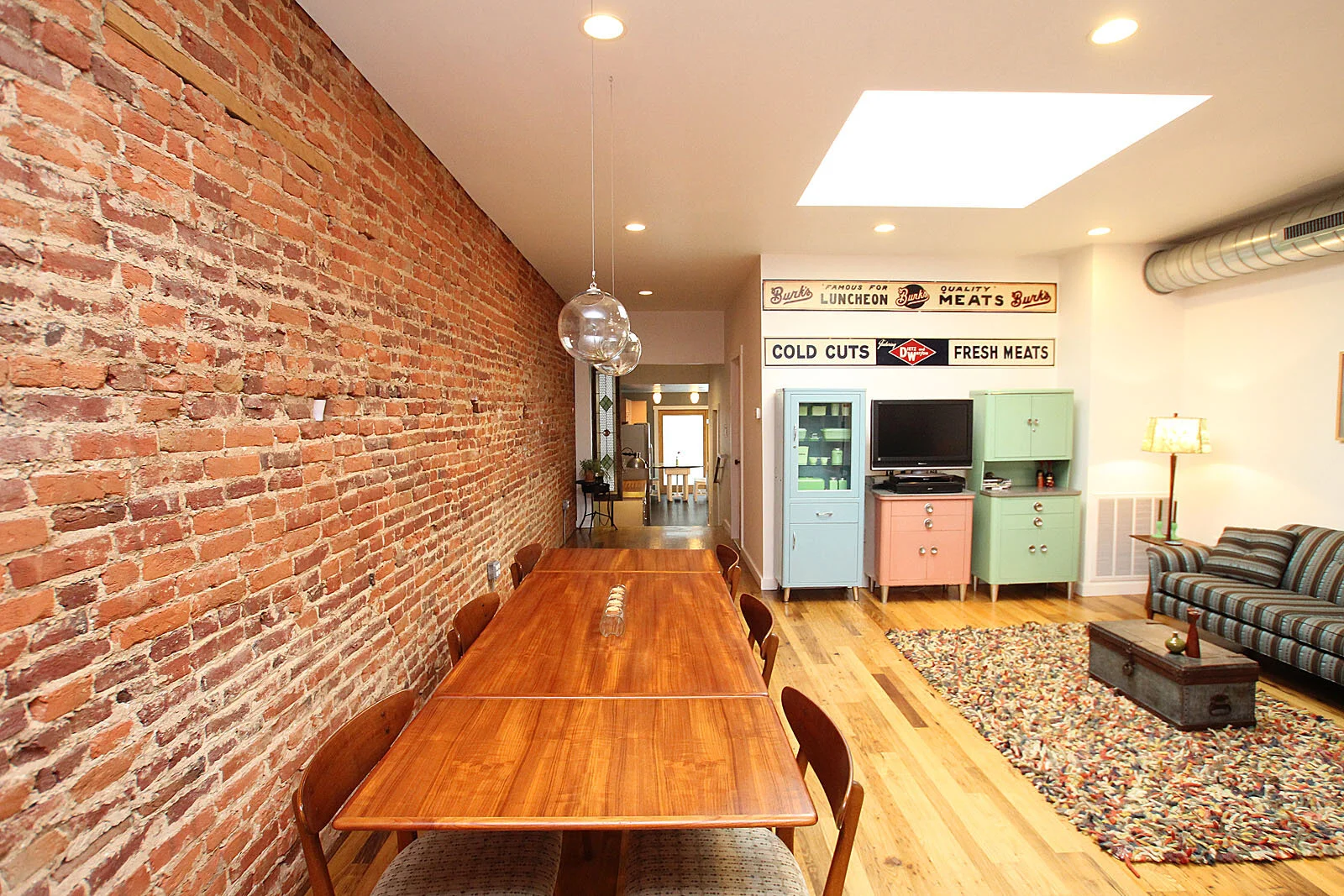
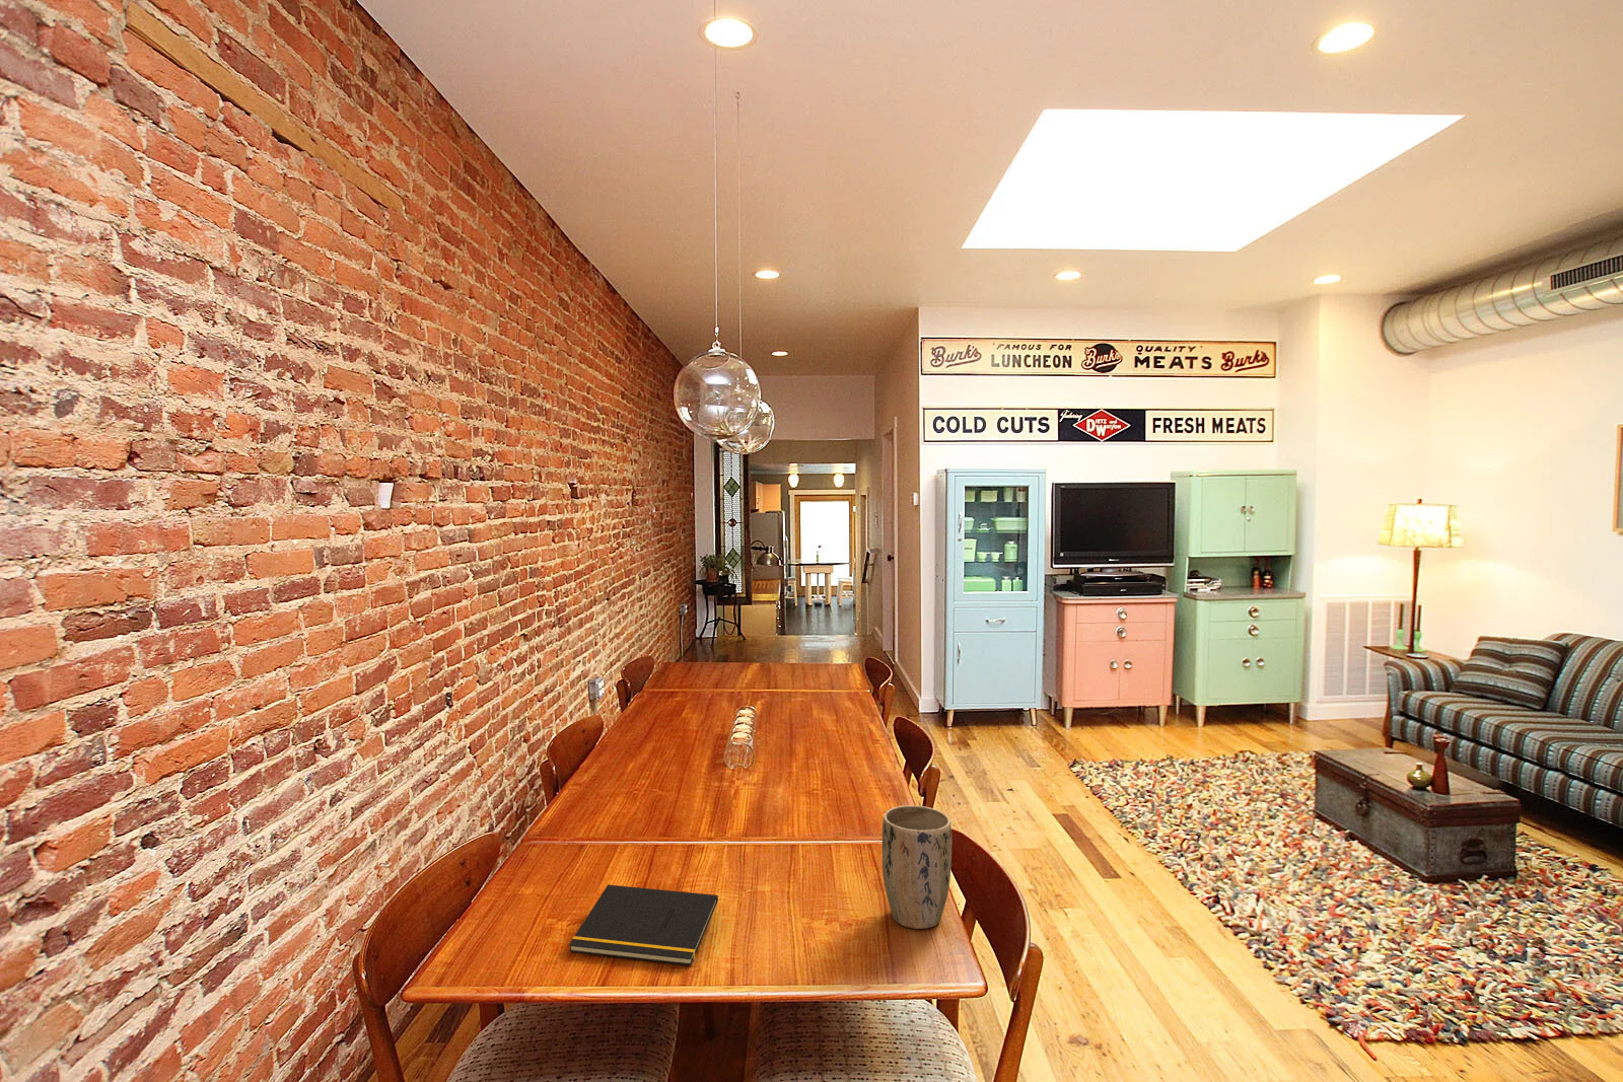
+ notepad [568,883,720,966]
+ plant pot [882,804,953,930]
